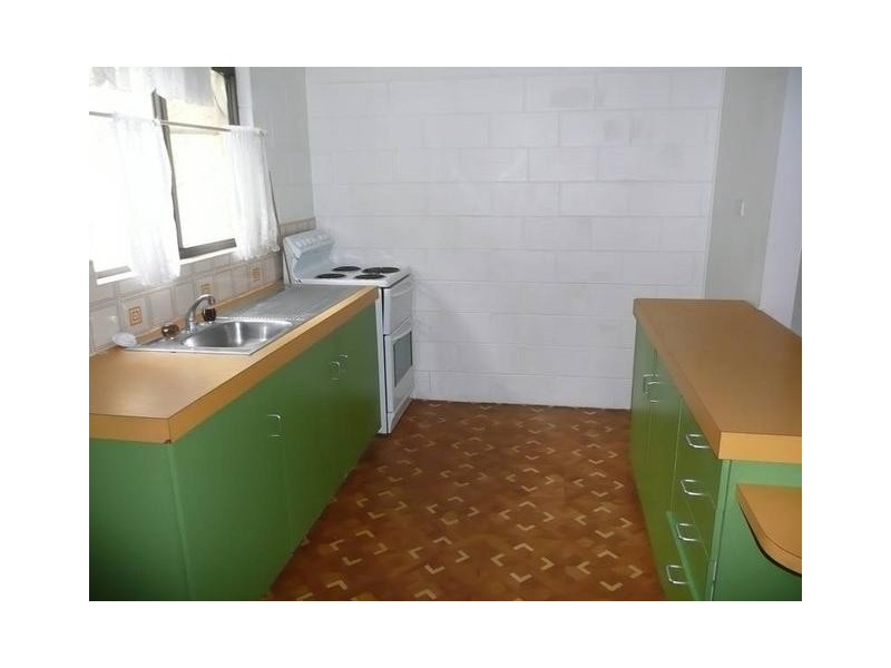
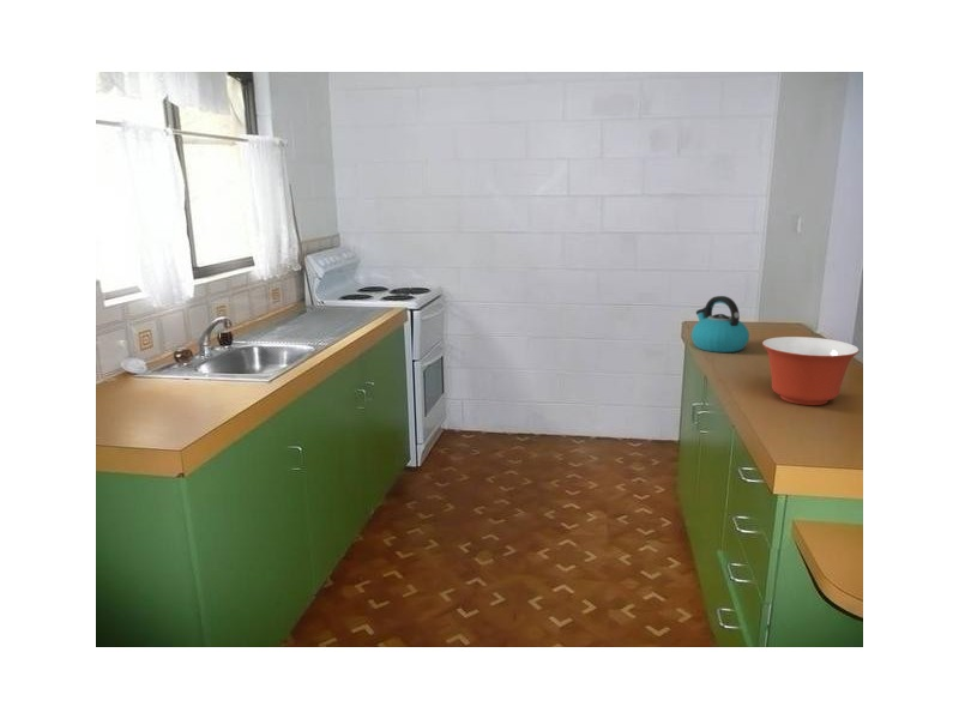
+ kettle [690,295,750,354]
+ mixing bowl [761,336,861,406]
